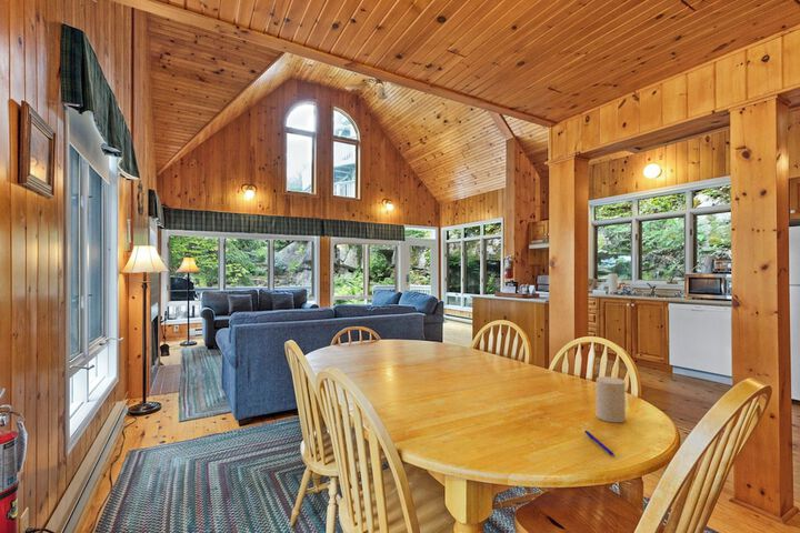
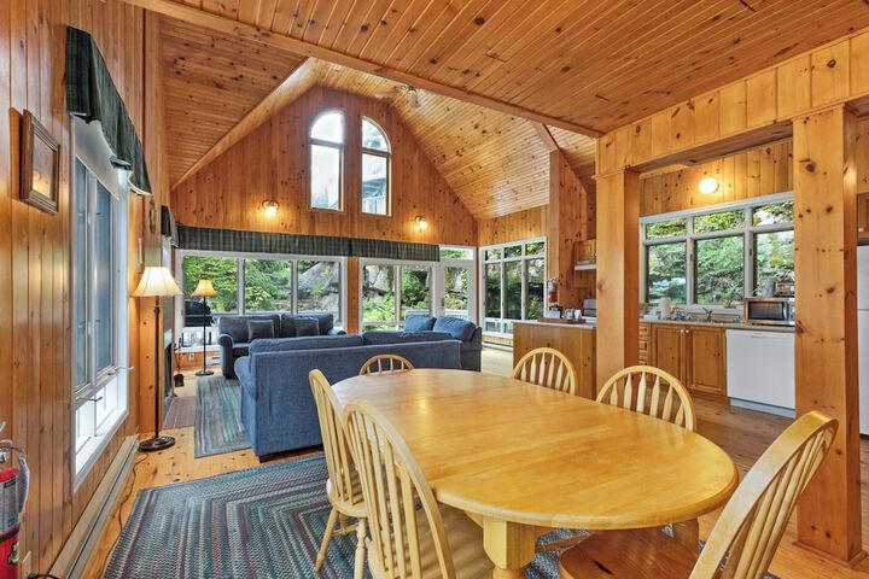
- cup [596,375,627,423]
- pen [583,430,616,457]
